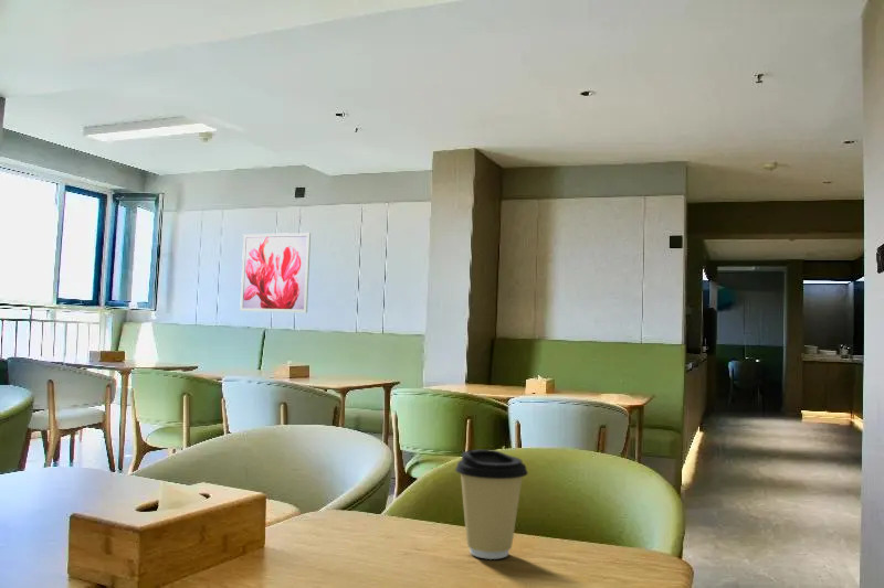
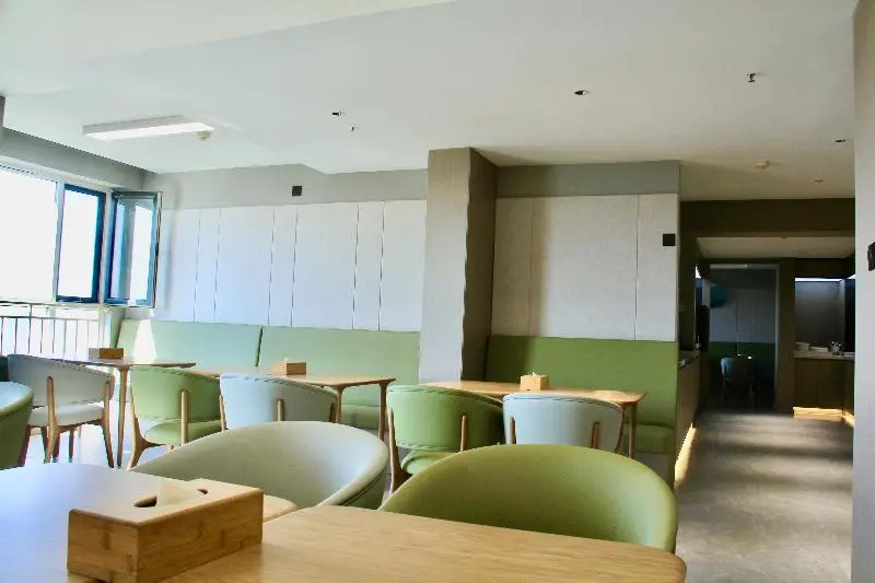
- wall art [239,232,312,313]
- coffee cup [454,449,529,560]
